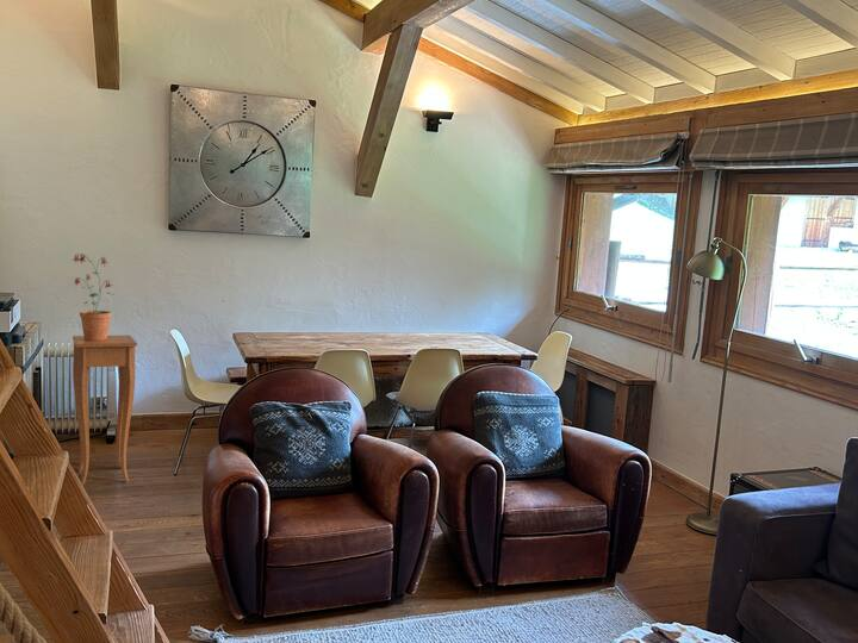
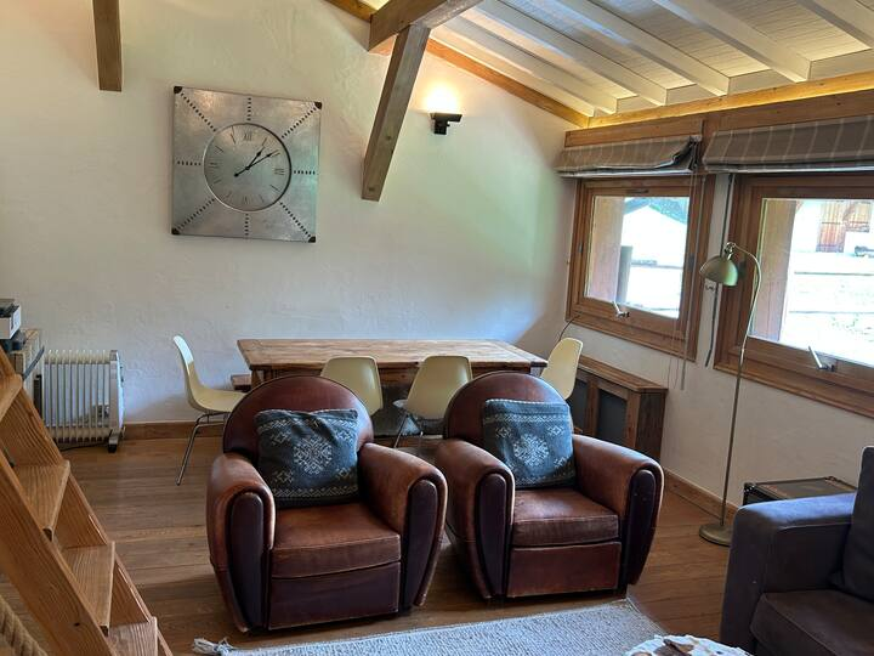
- side table [72,335,138,486]
- potted plant [72,252,116,341]
